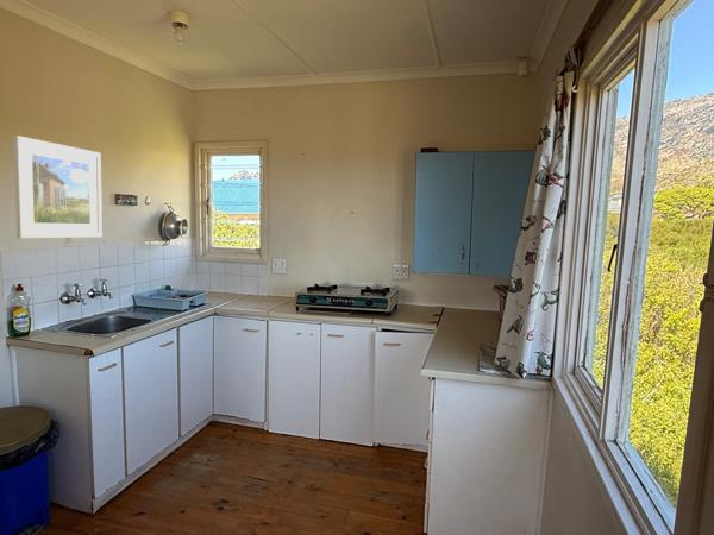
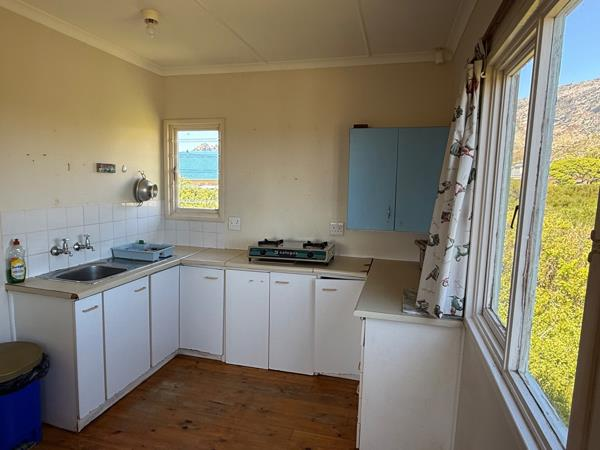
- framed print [13,134,104,240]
